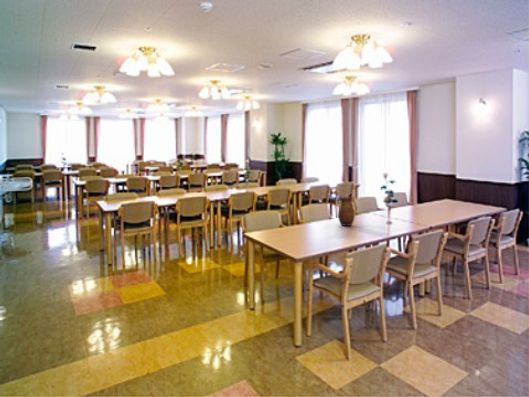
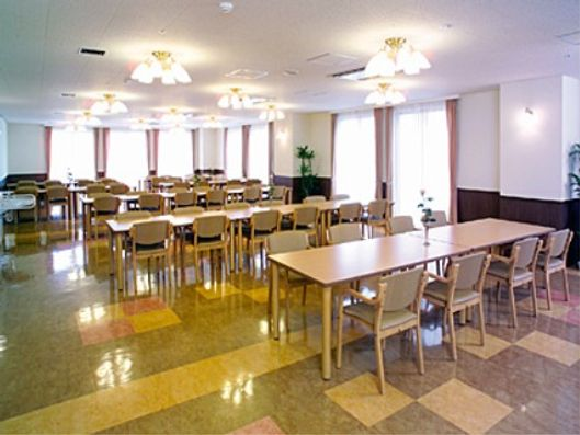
- vase [337,196,356,227]
